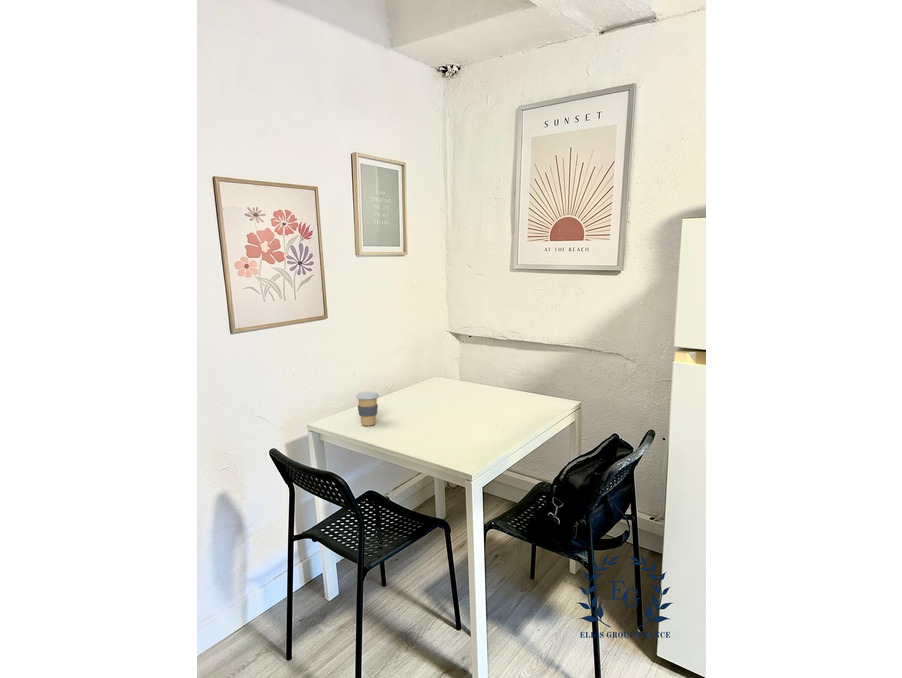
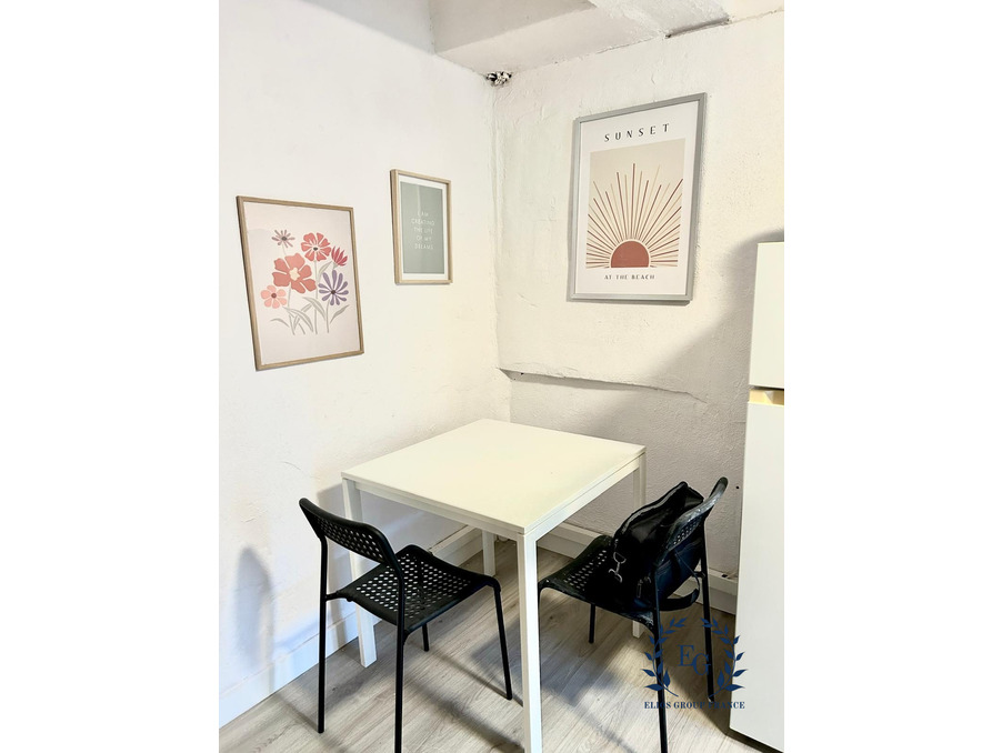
- coffee cup [355,391,380,427]
